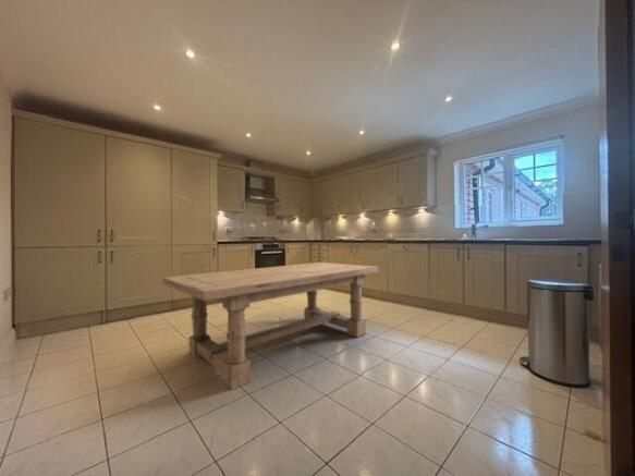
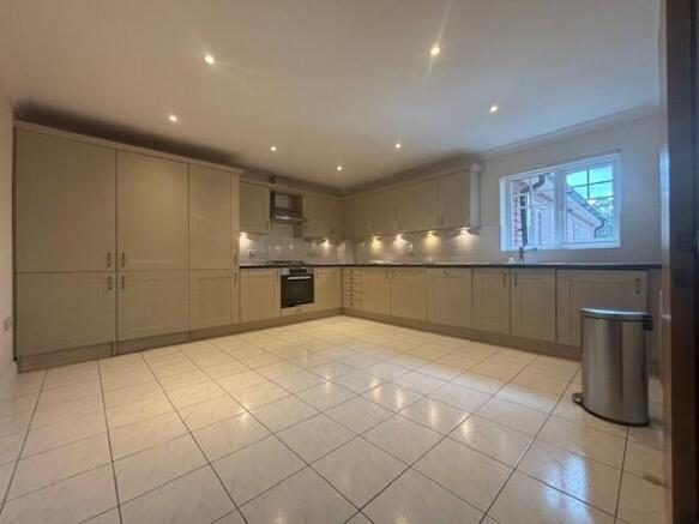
- dining table [162,261,379,391]
